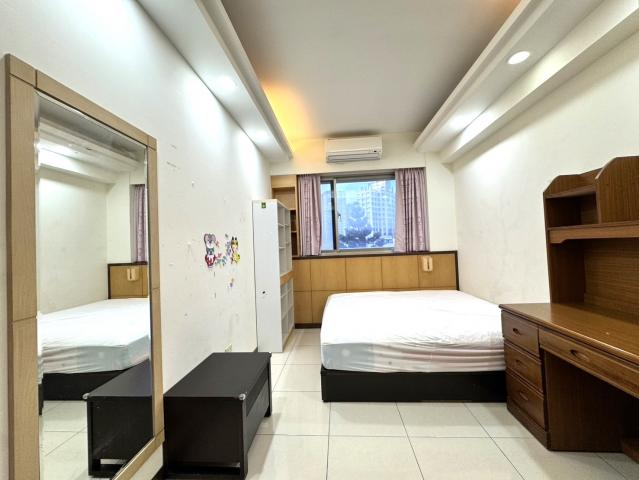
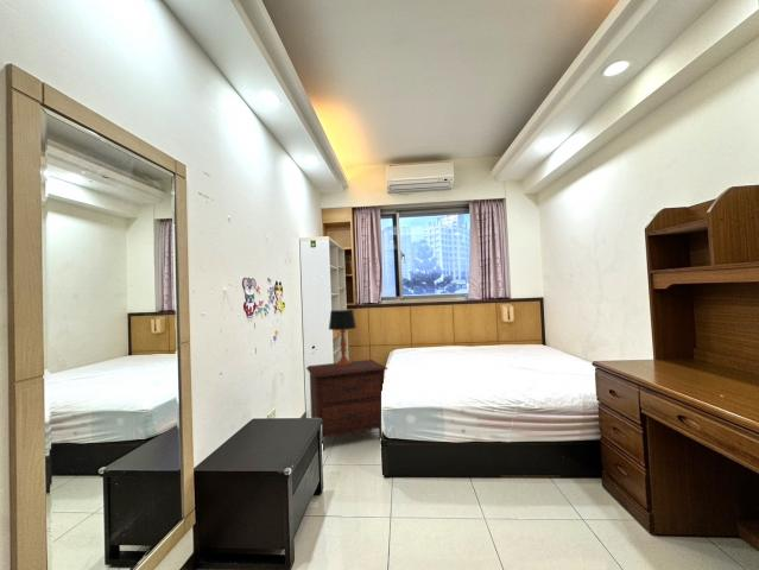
+ nightstand [305,359,390,451]
+ table lamp [328,309,358,366]
